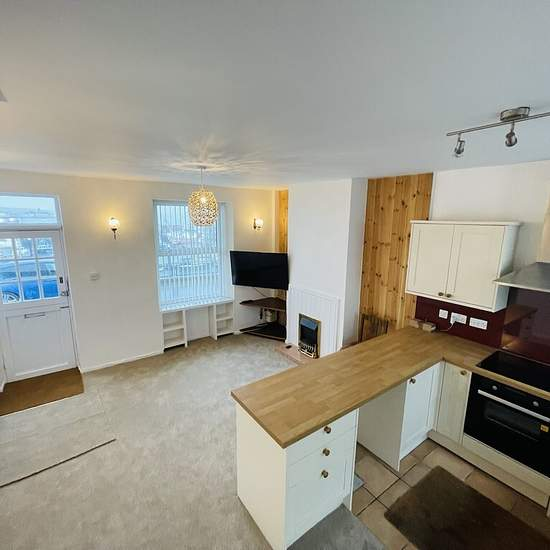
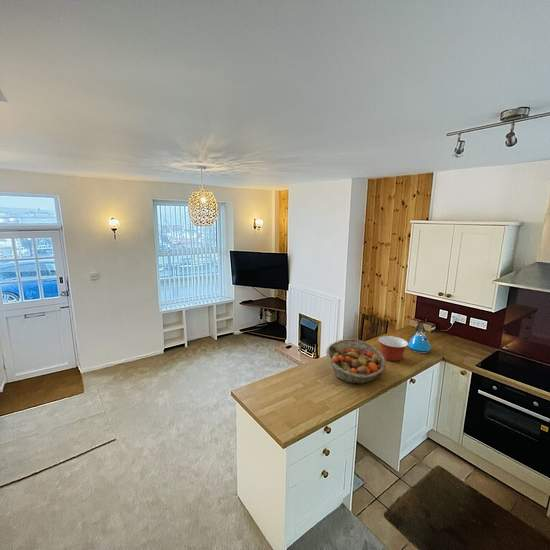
+ fruit basket [325,338,387,385]
+ kettle [407,323,432,354]
+ mixing bowl [377,335,409,362]
